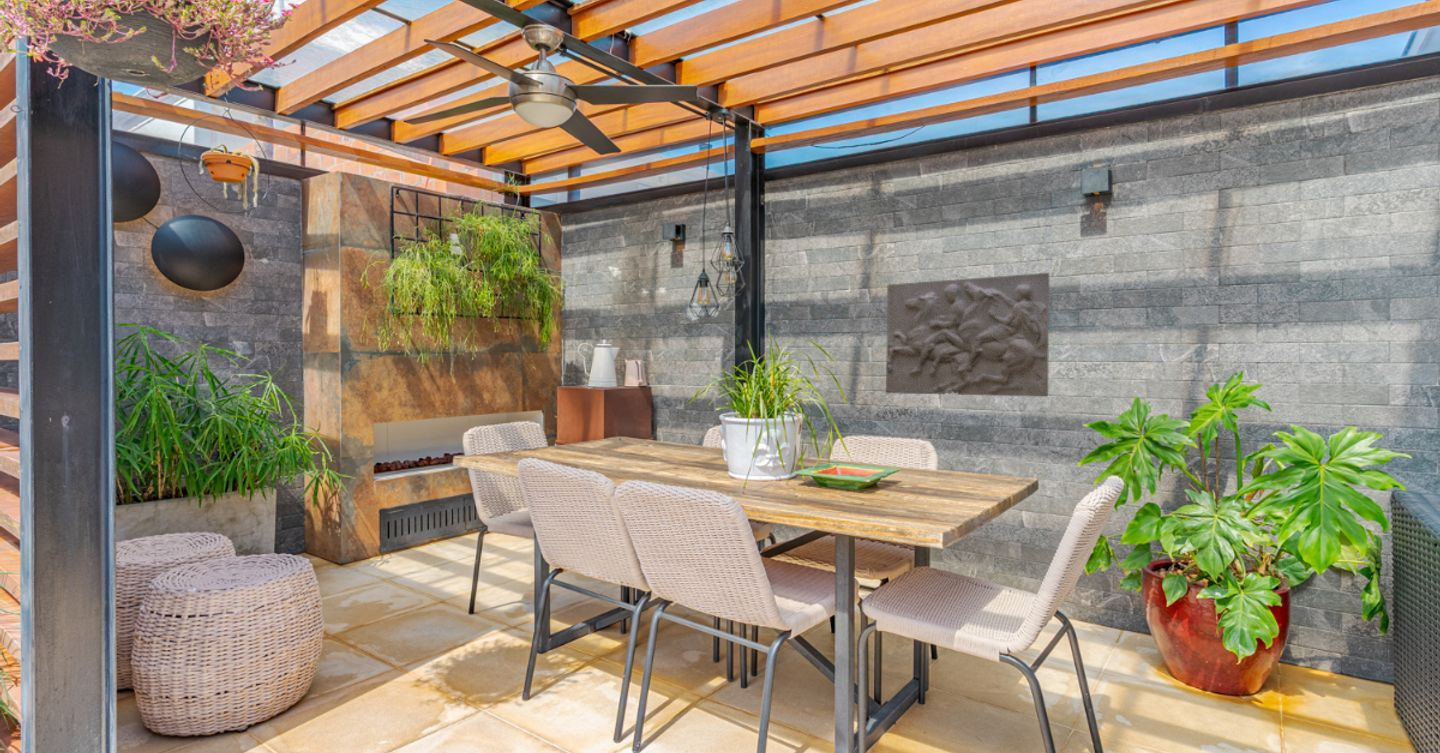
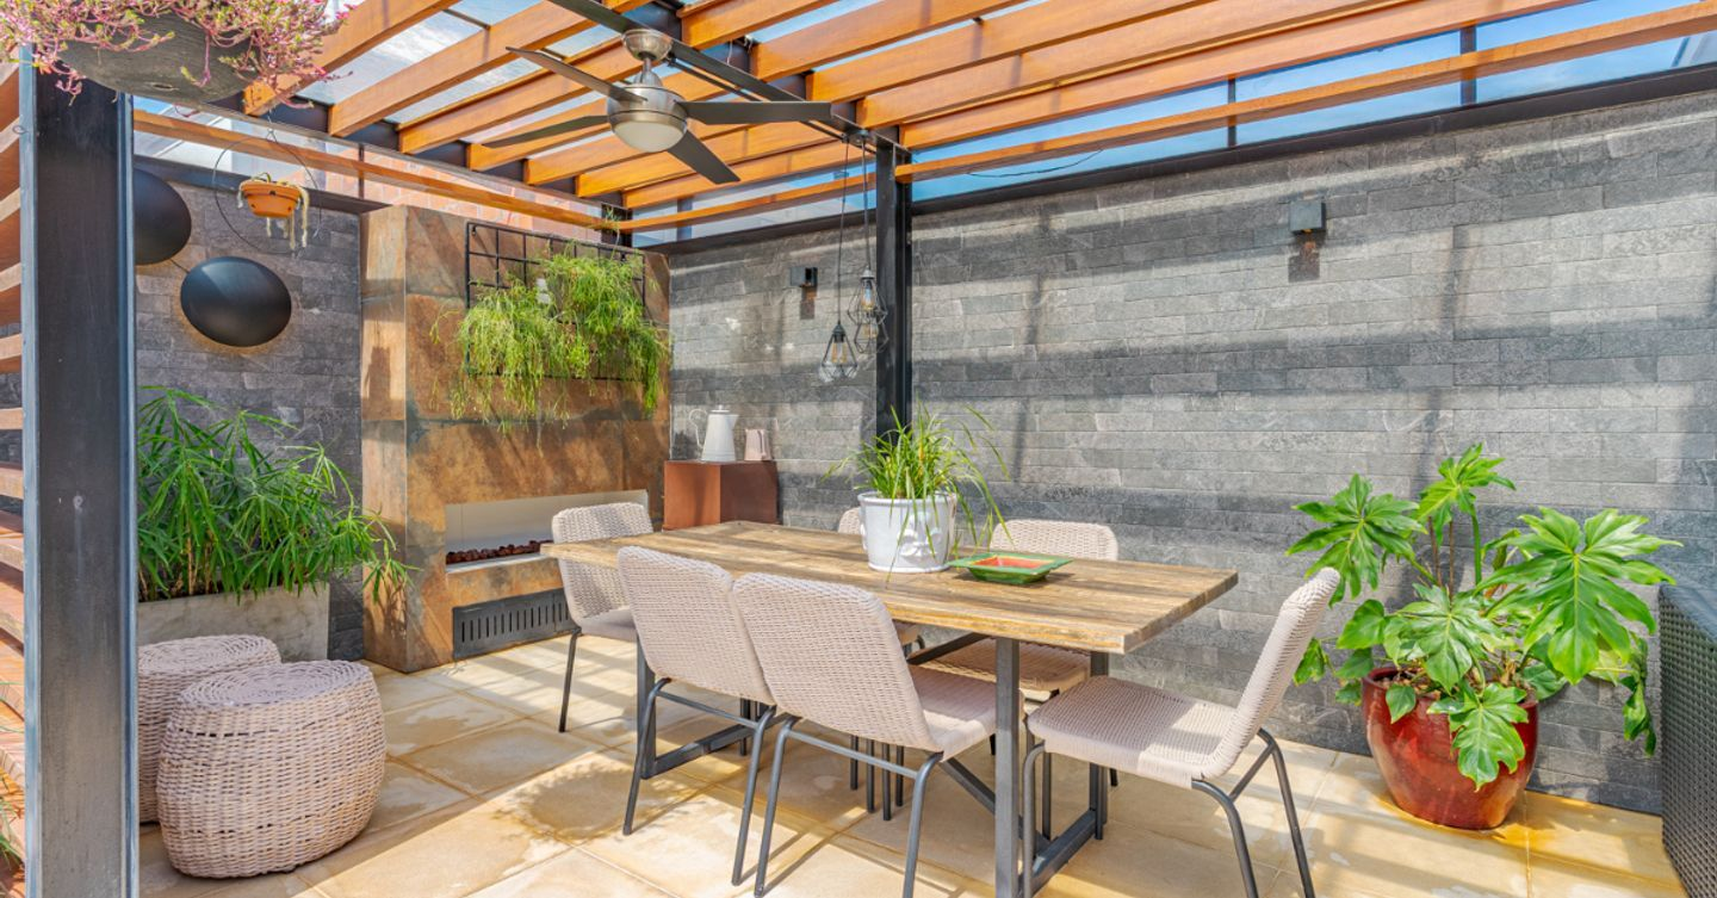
- relief panel [885,272,1050,398]
